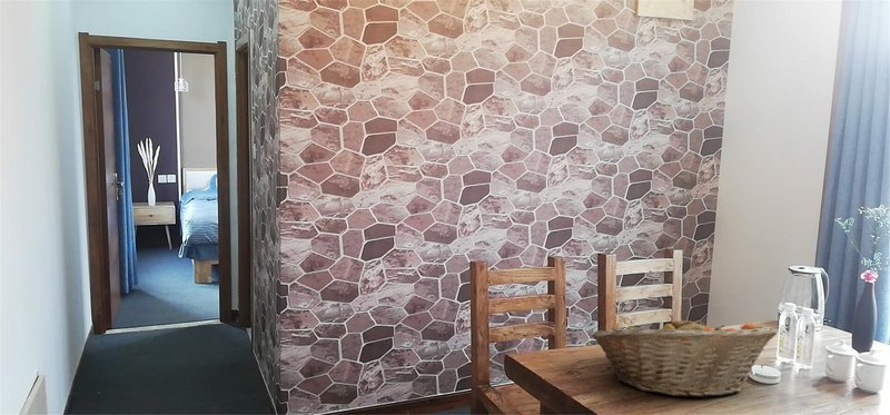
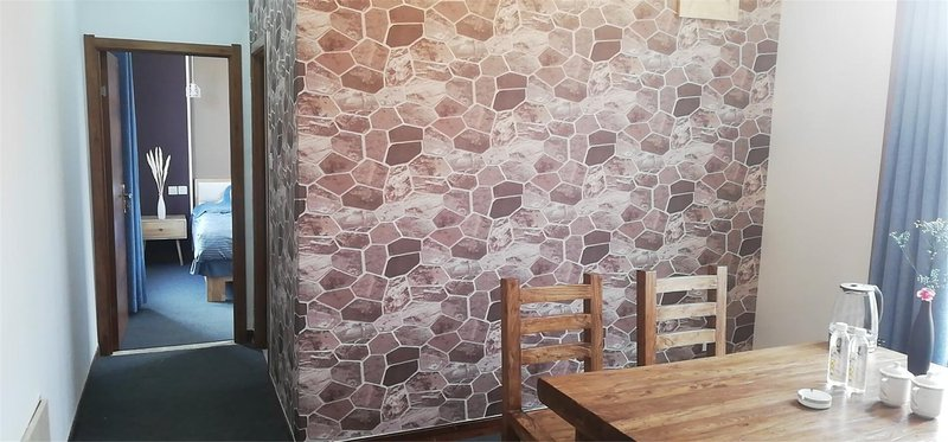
- fruit basket [591,314,779,399]
